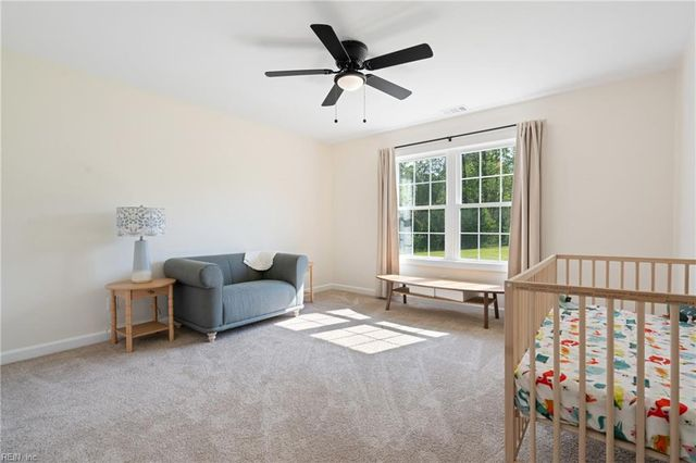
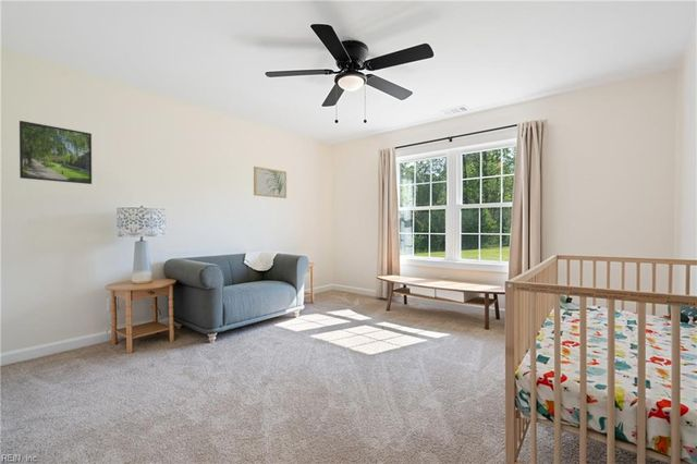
+ wall art [253,166,288,199]
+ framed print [19,120,93,185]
